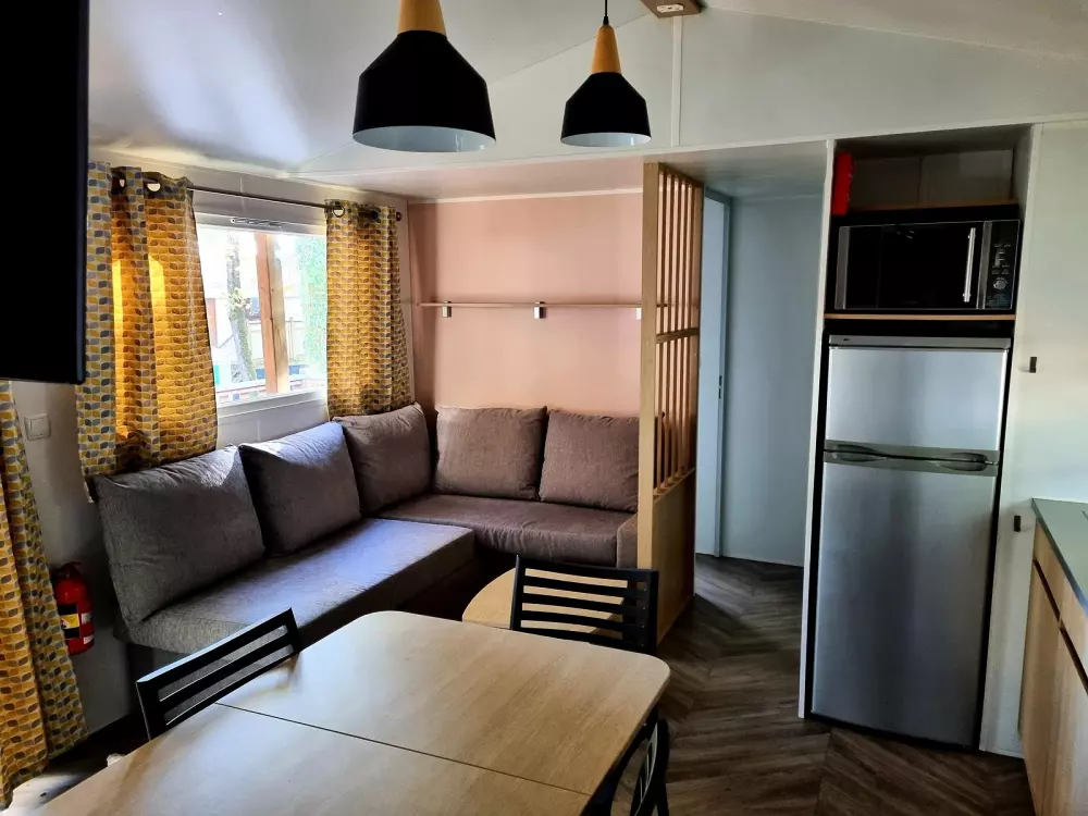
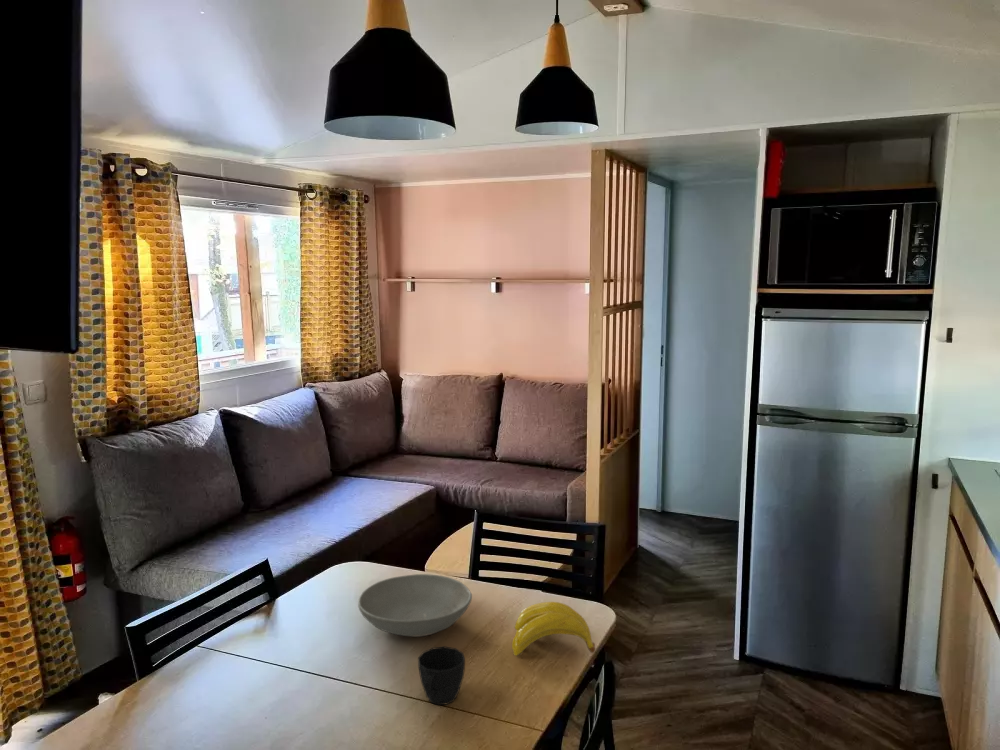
+ banana [511,601,596,657]
+ bowl [357,573,473,638]
+ cup [417,645,466,706]
